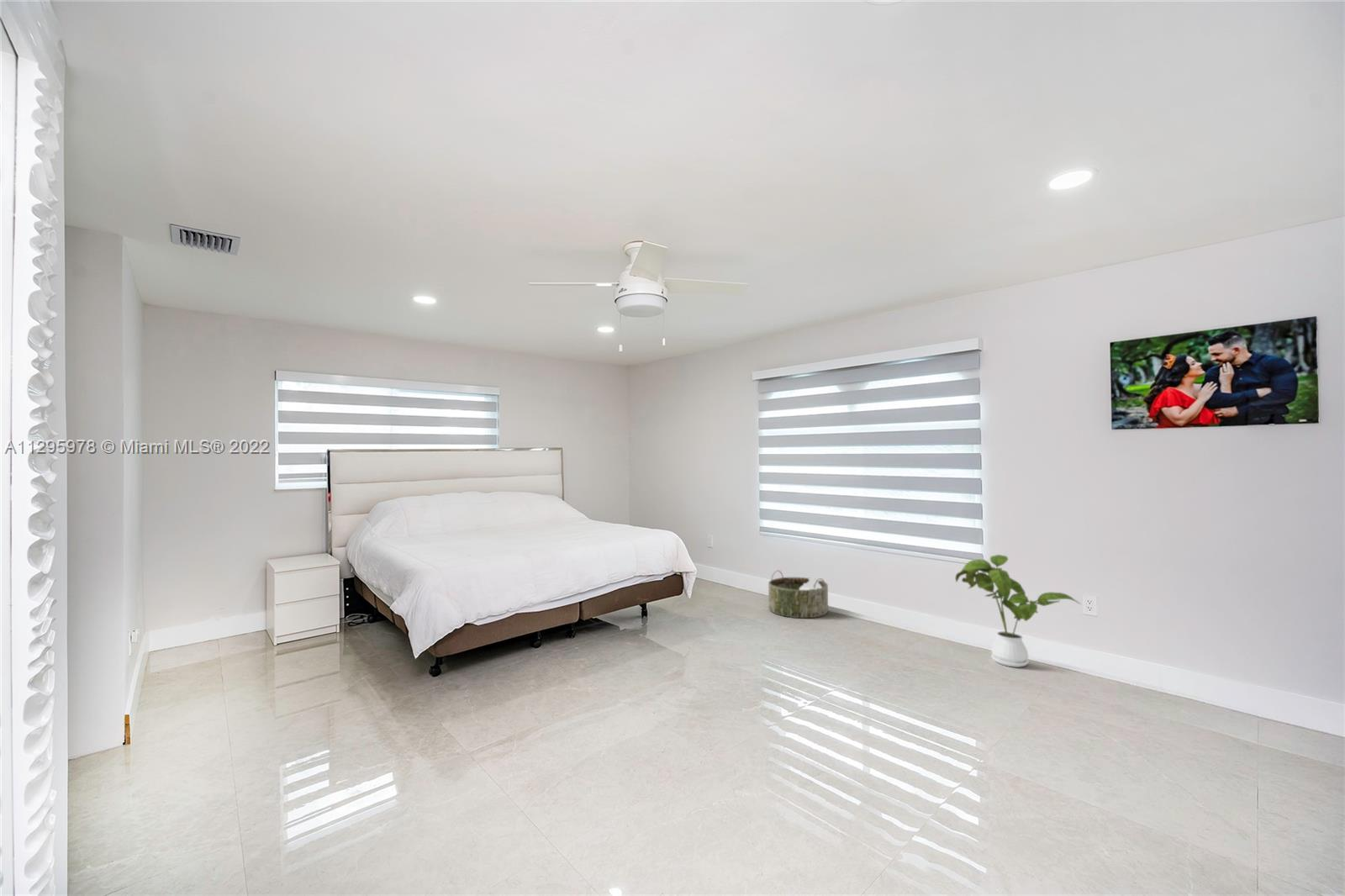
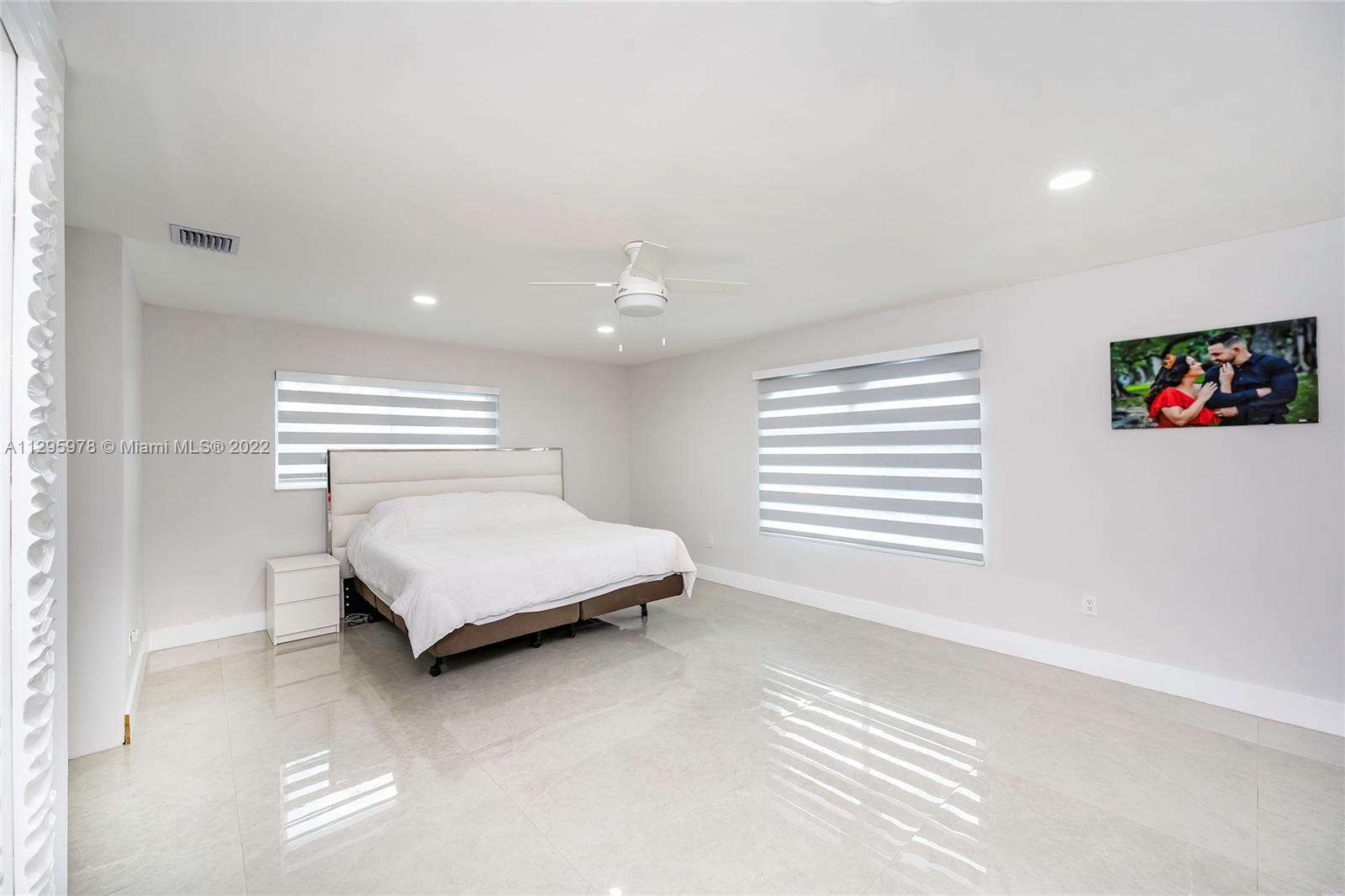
- basket [767,570,829,619]
- house plant [955,554,1082,668]
